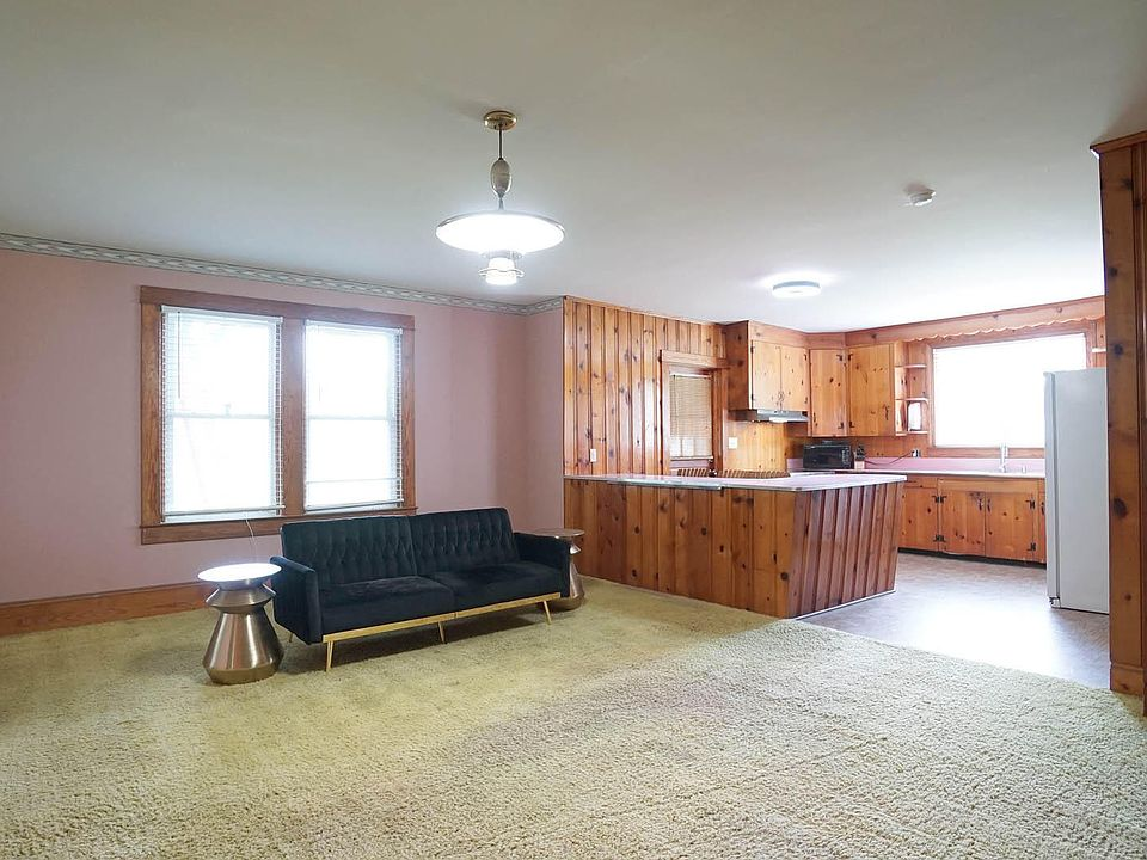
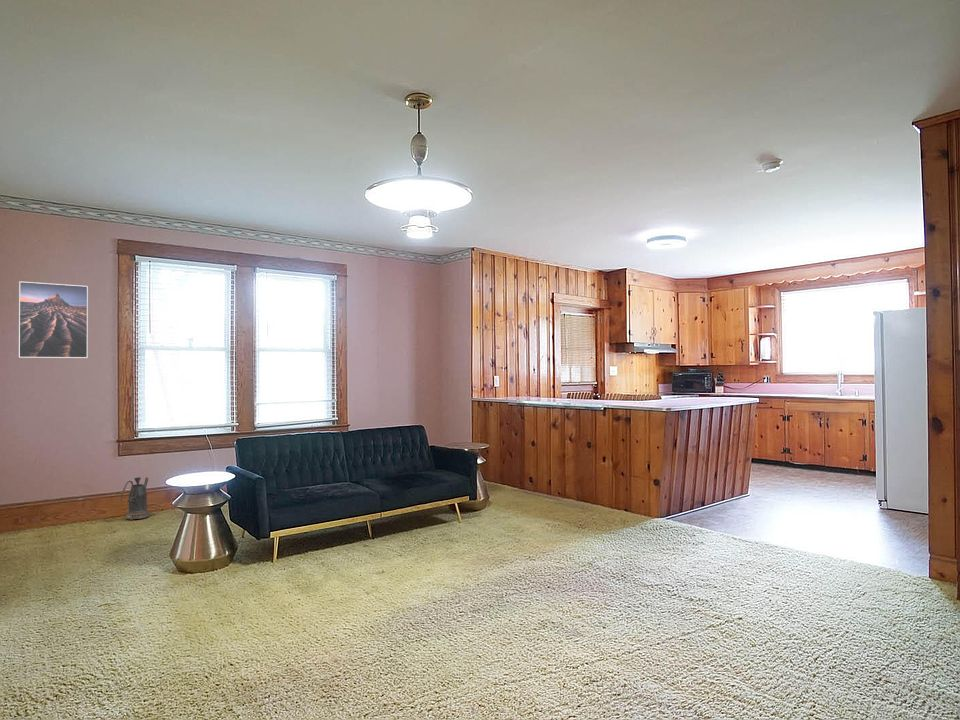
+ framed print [18,280,89,359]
+ watering can [119,476,150,521]
